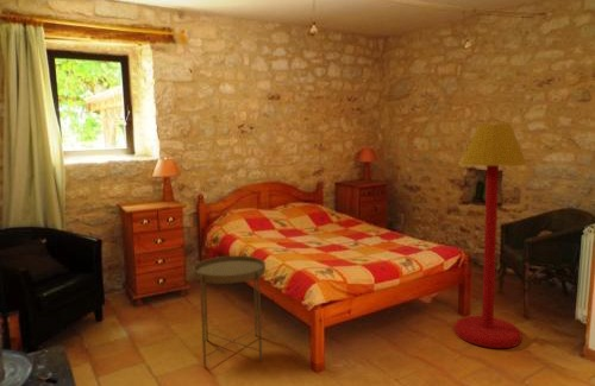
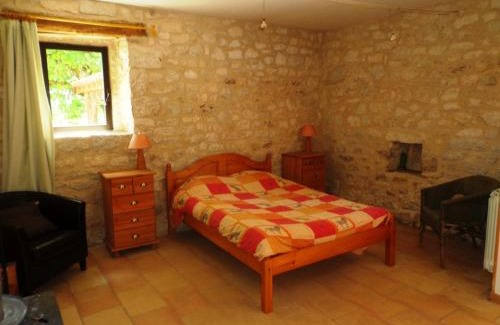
- floor lamp [453,124,527,349]
- side table [192,254,267,368]
